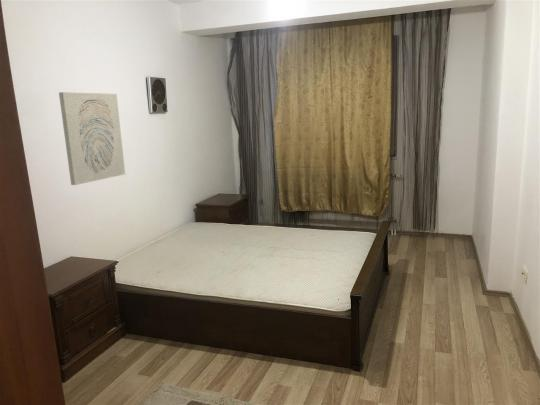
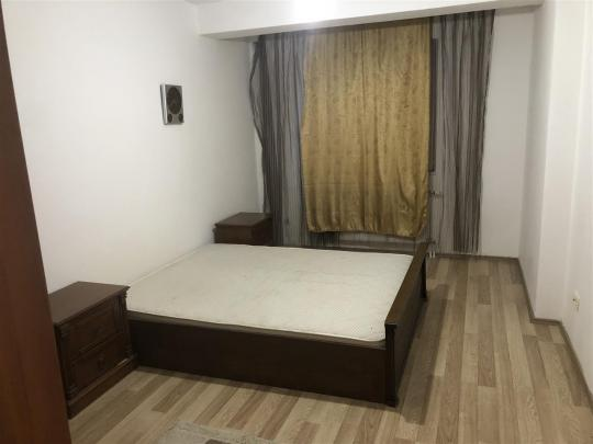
- wall art [58,91,126,186]
